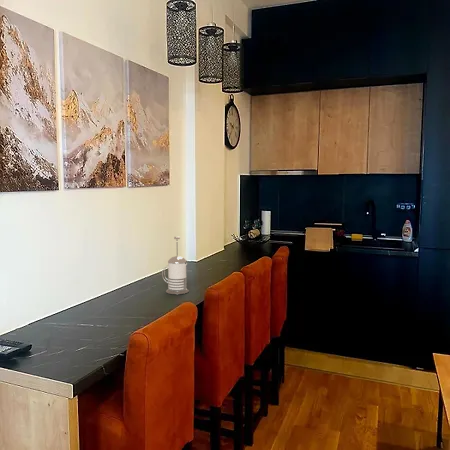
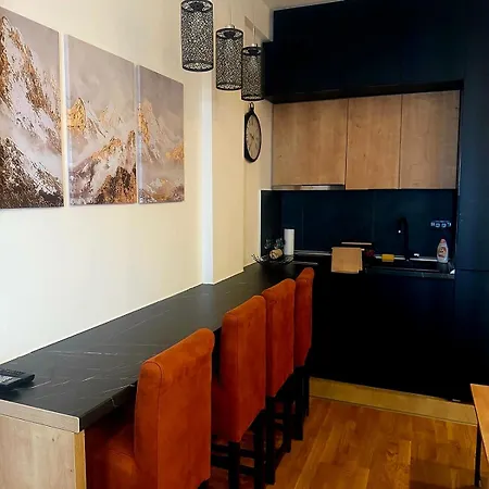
- french press [161,236,190,295]
